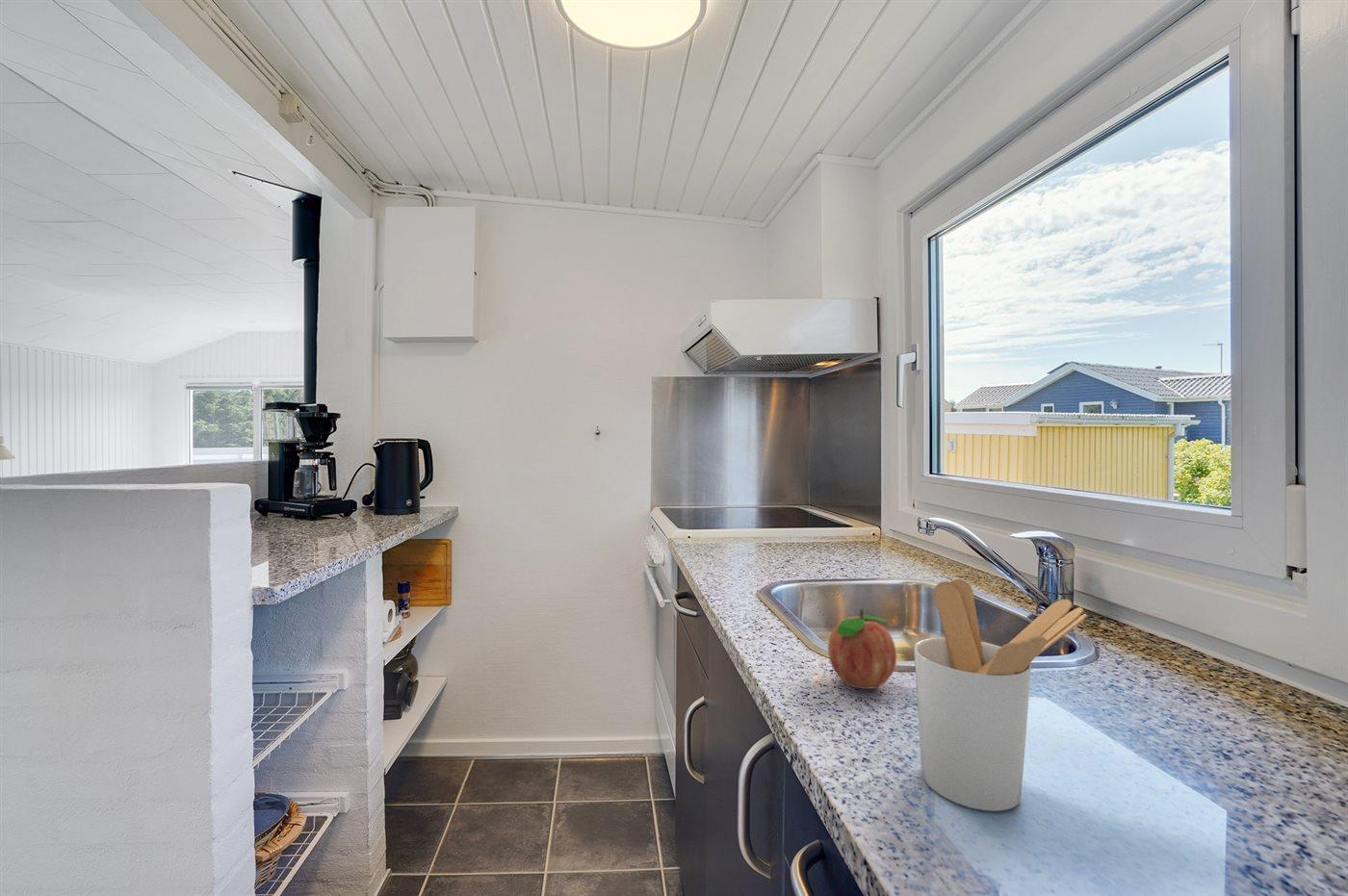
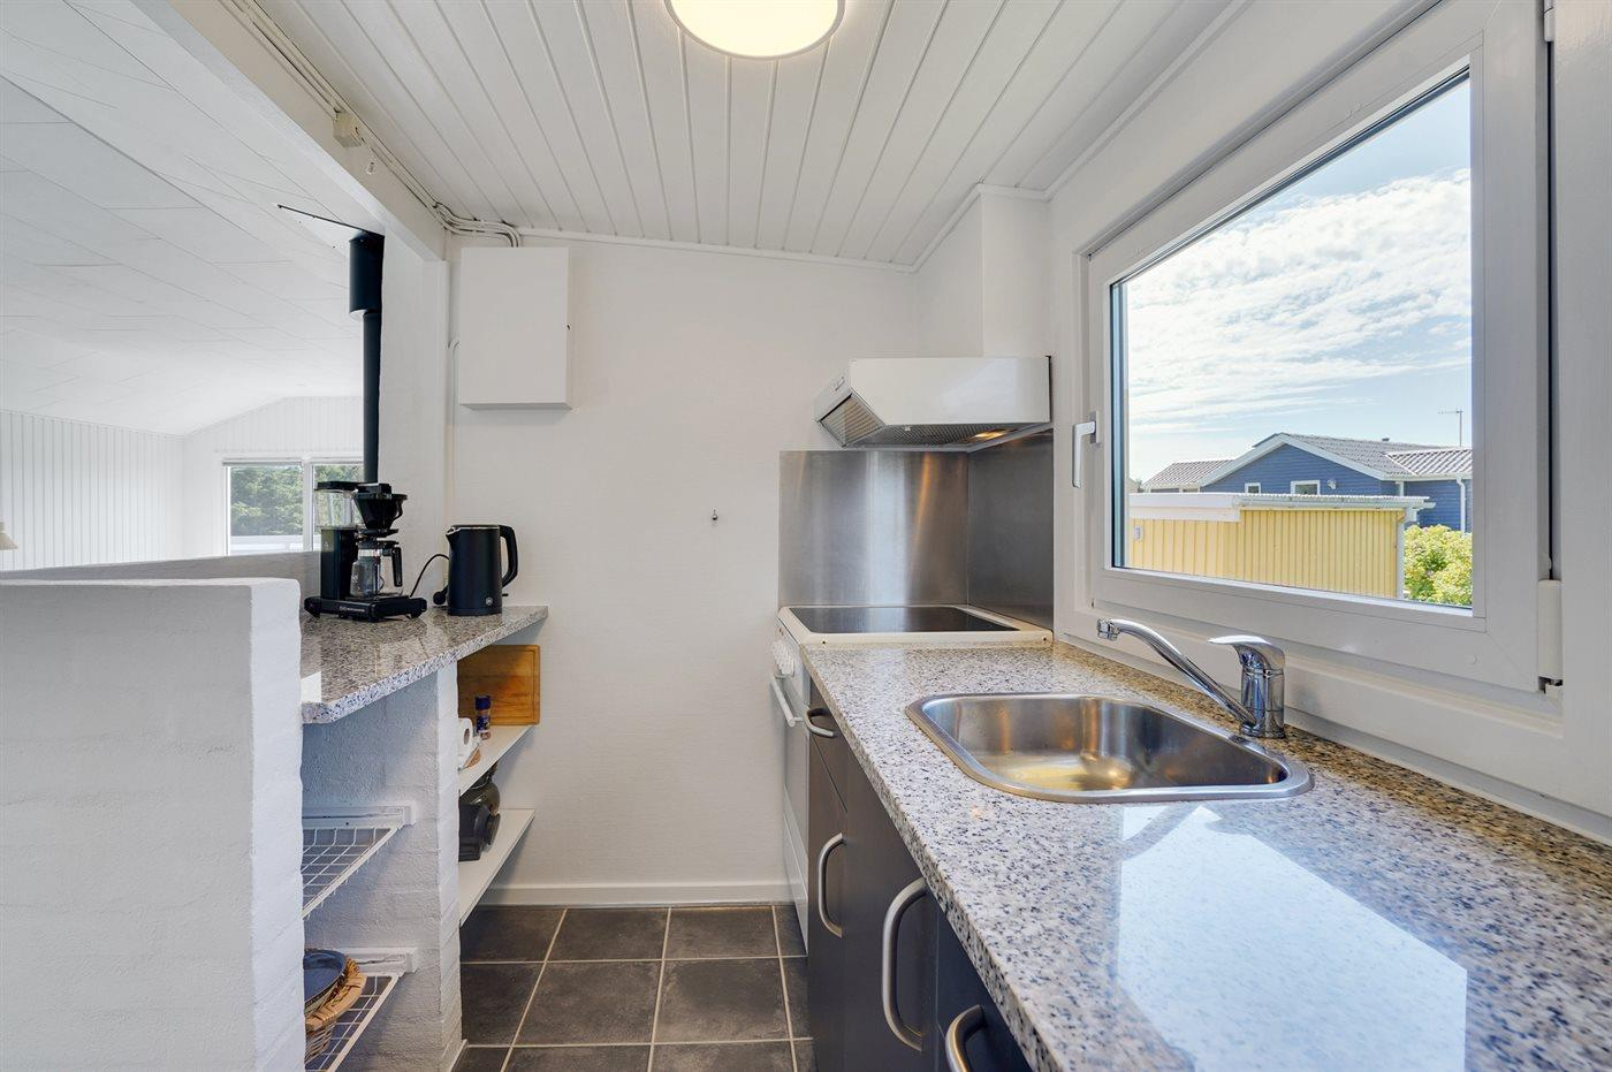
- utensil holder [913,578,1088,812]
- fruit [827,607,897,690]
